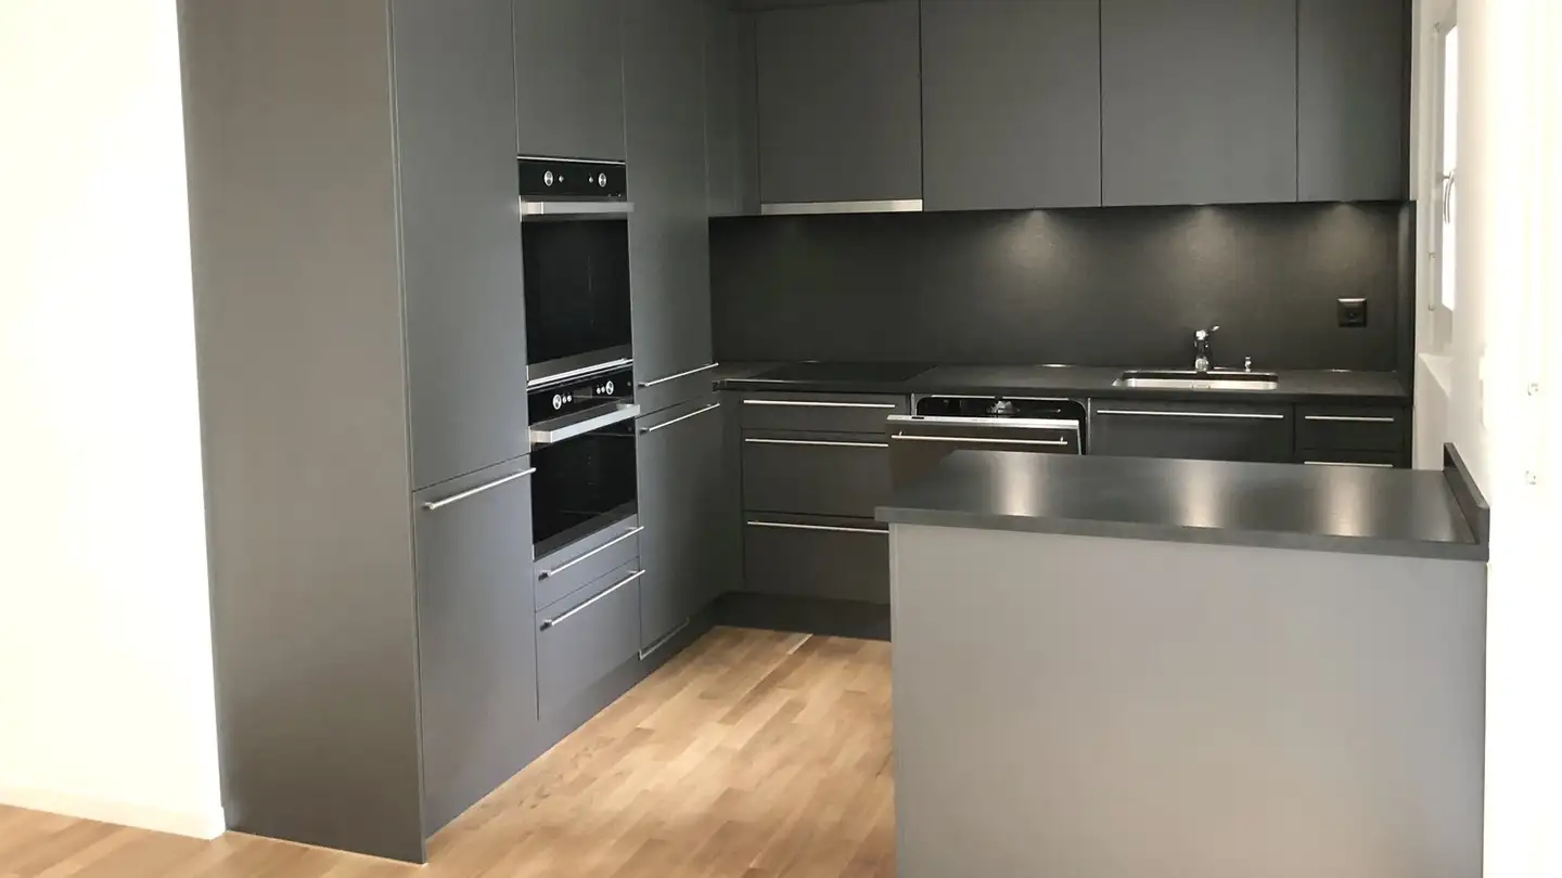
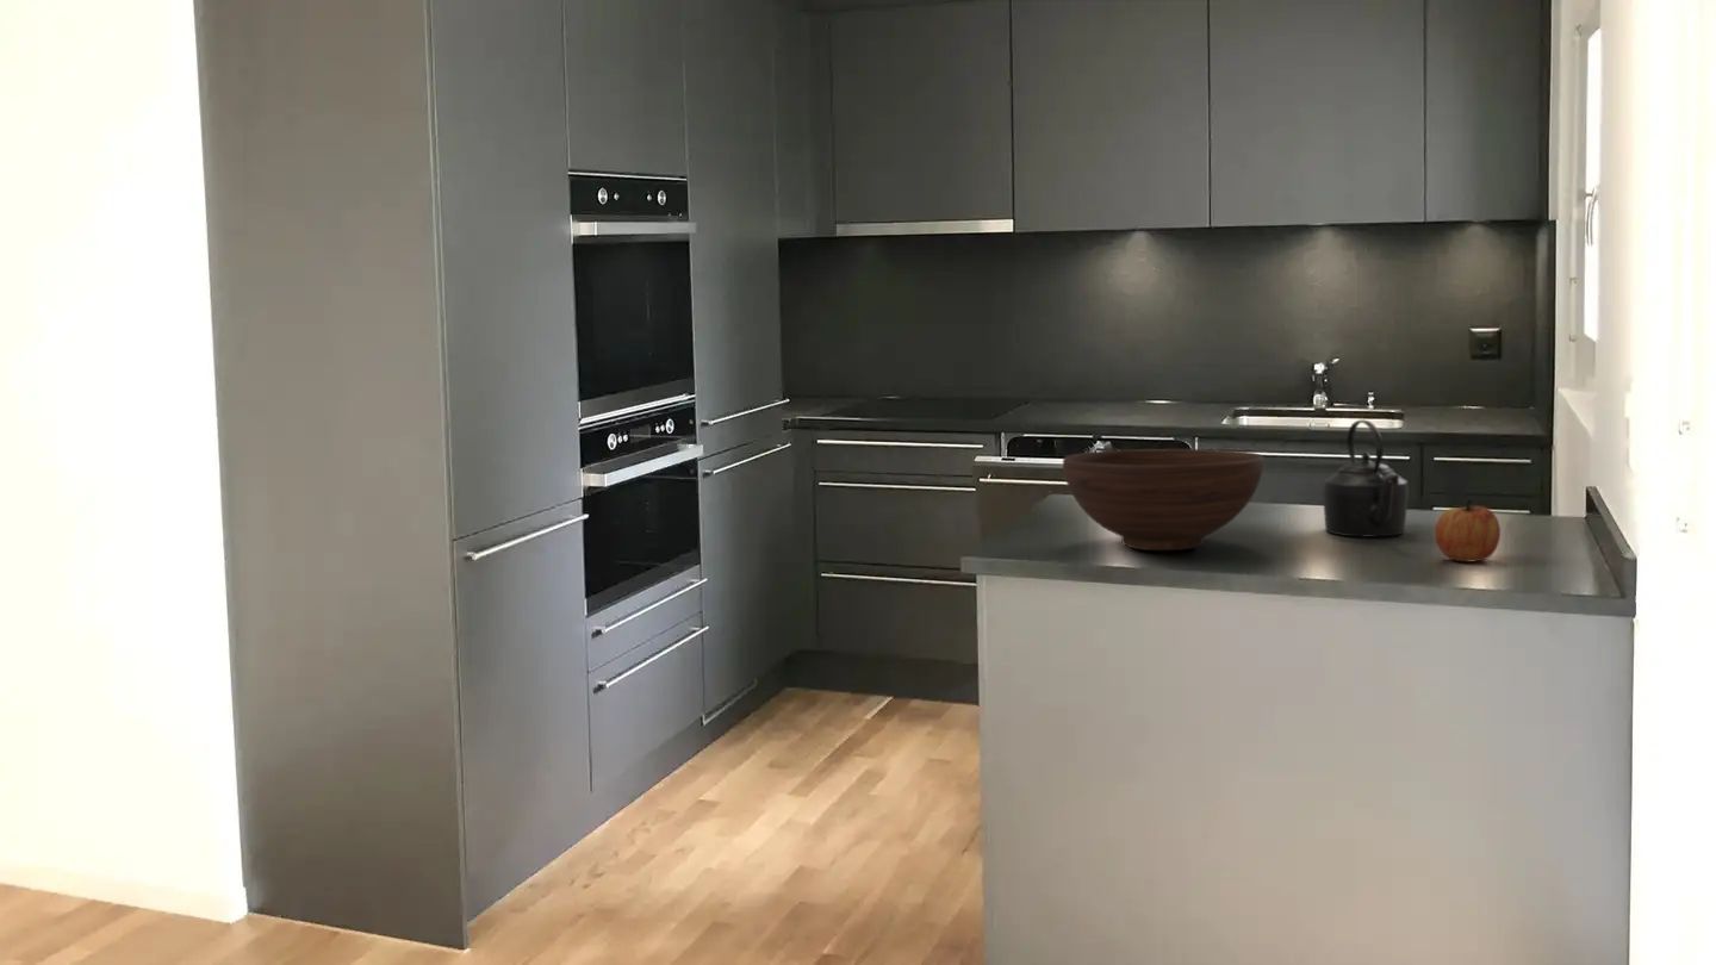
+ kettle [1322,418,1410,537]
+ fruit bowl [1062,448,1264,552]
+ apple [1434,499,1502,562]
